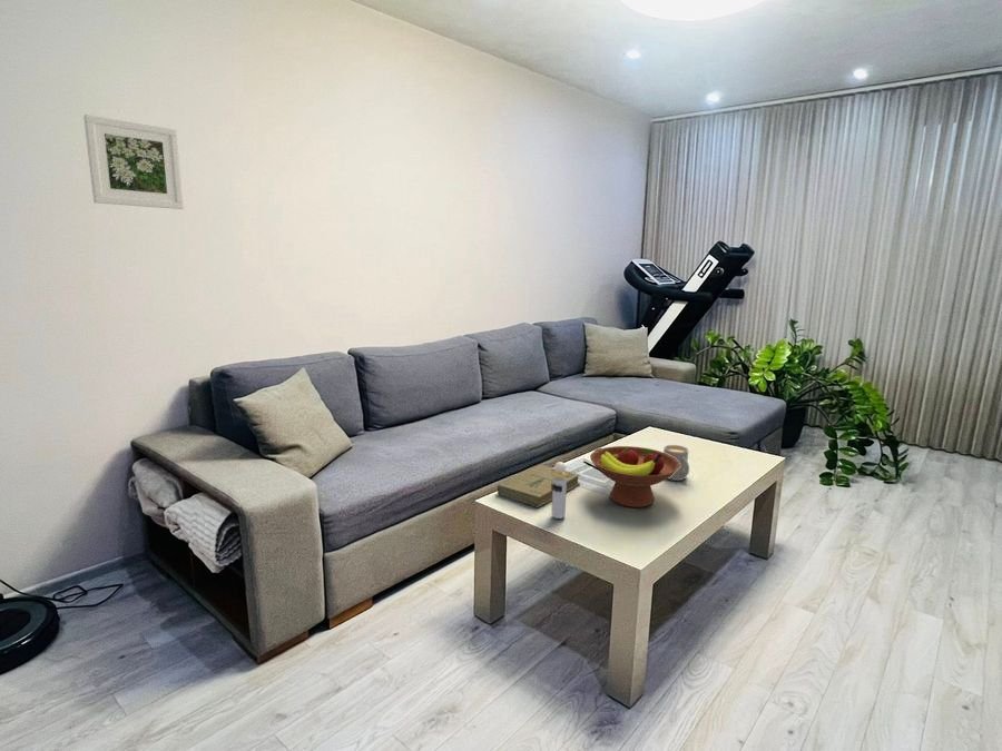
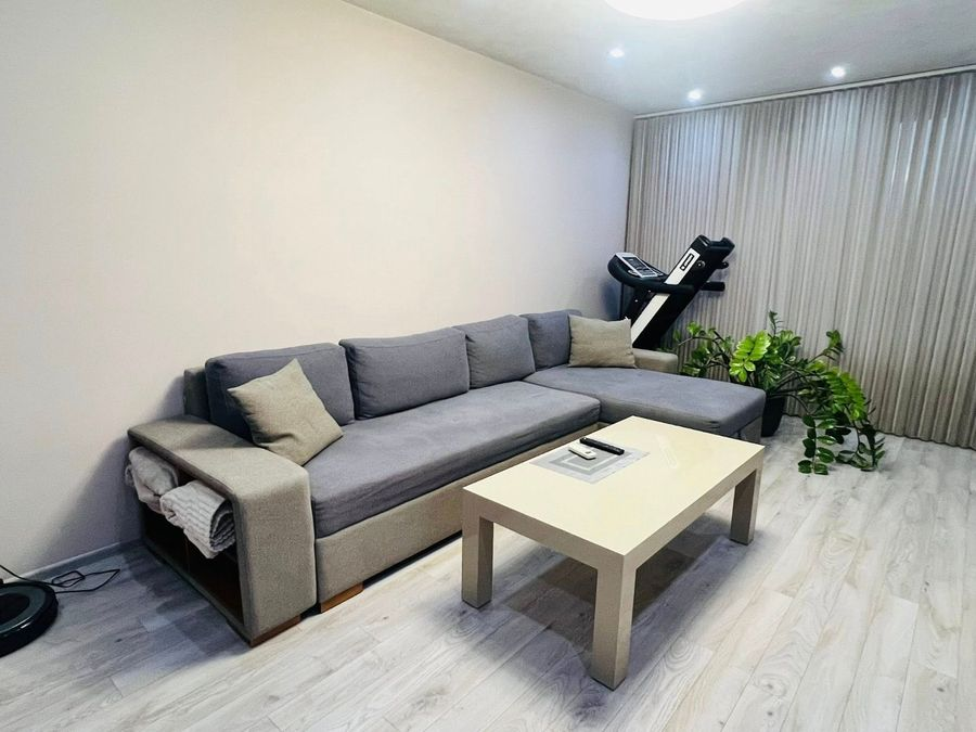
- perfume bottle [551,461,569,520]
- book [497,464,581,508]
- fruit bowl [589,445,680,508]
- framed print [82,113,185,210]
- mug [662,444,690,482]
